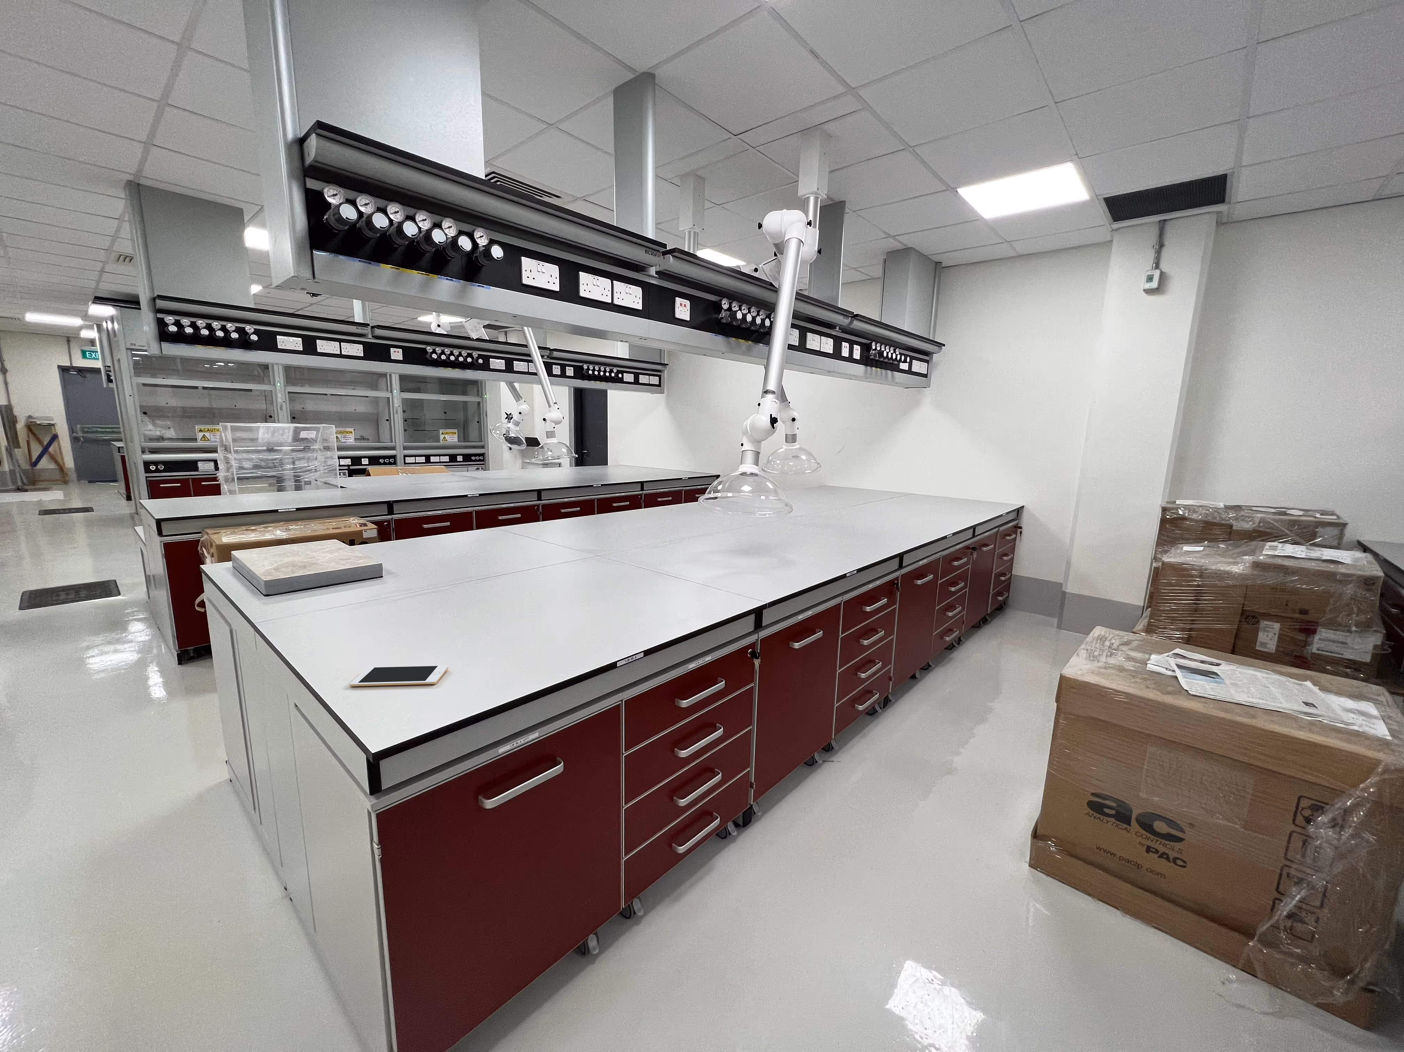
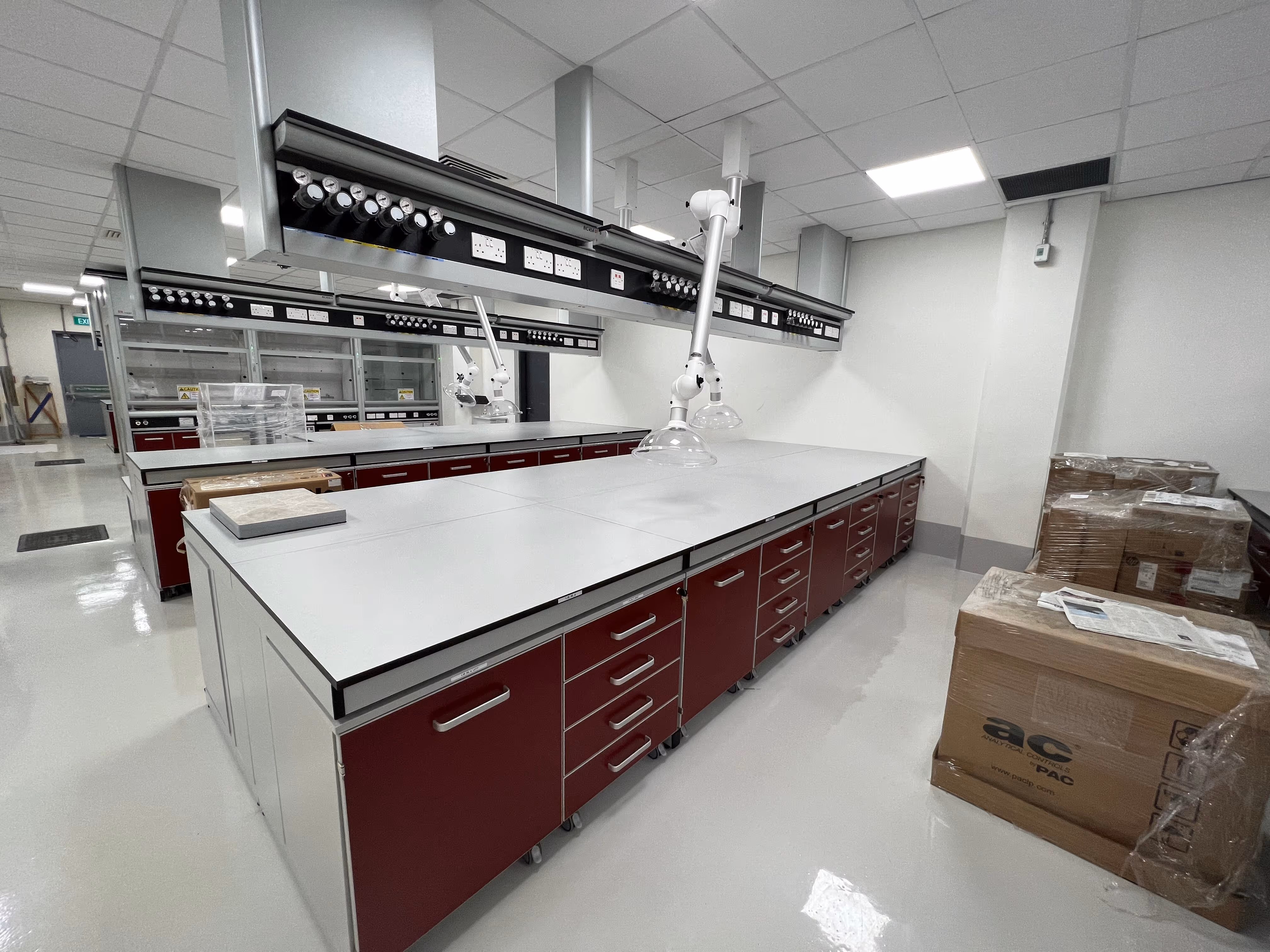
- cell phone [349,665,449,686]
